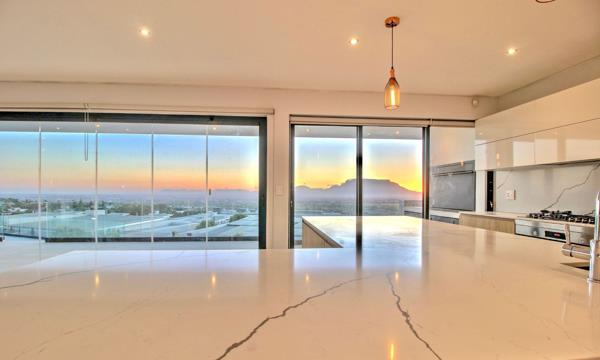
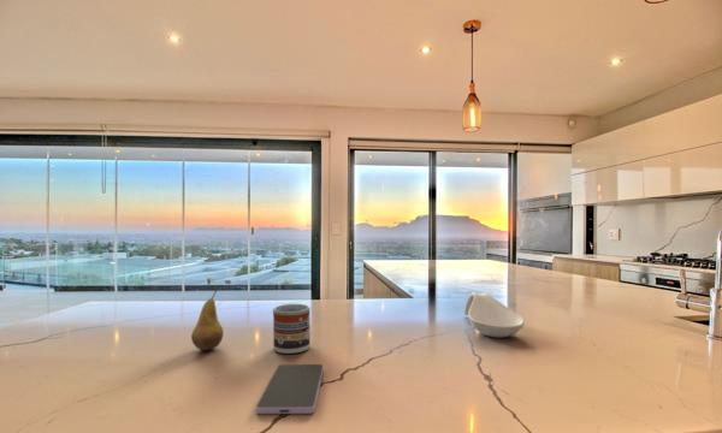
+ fruit [190,284,224,351]
+ spoon rest [463,291,526,339]
+ cup [272,303,312,355]
+ smartphone [255,363,325,415]
